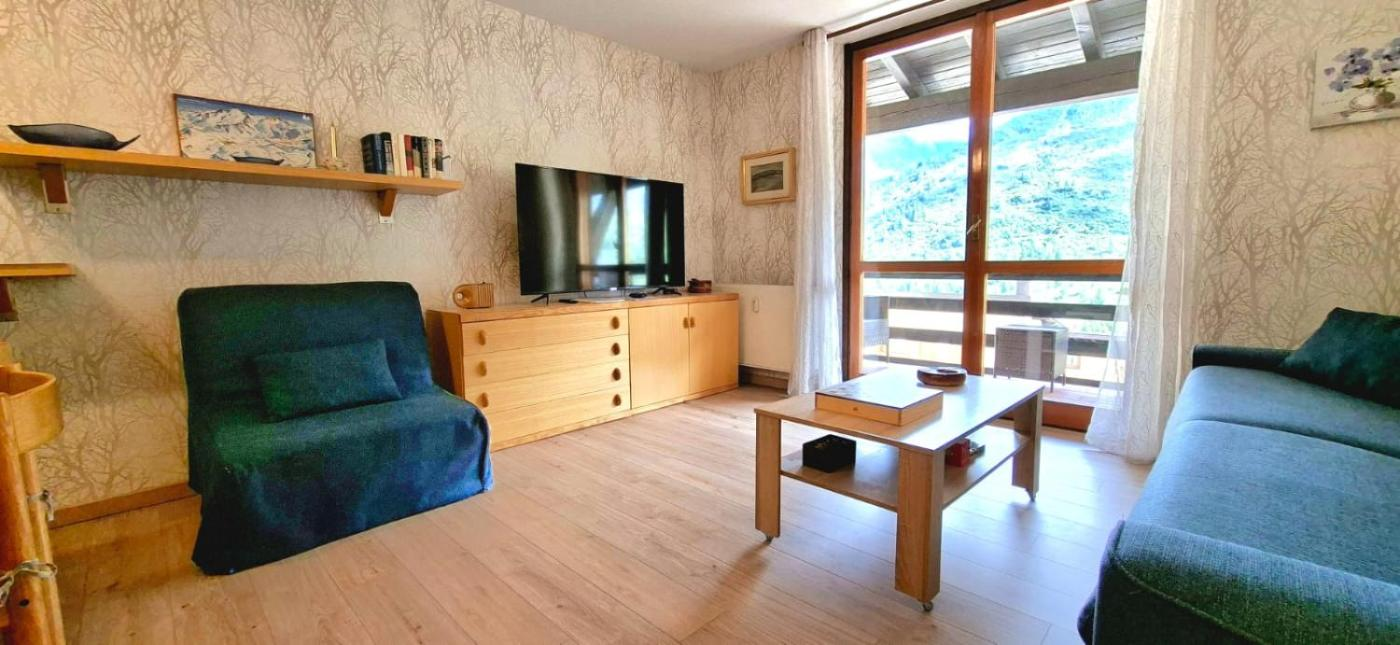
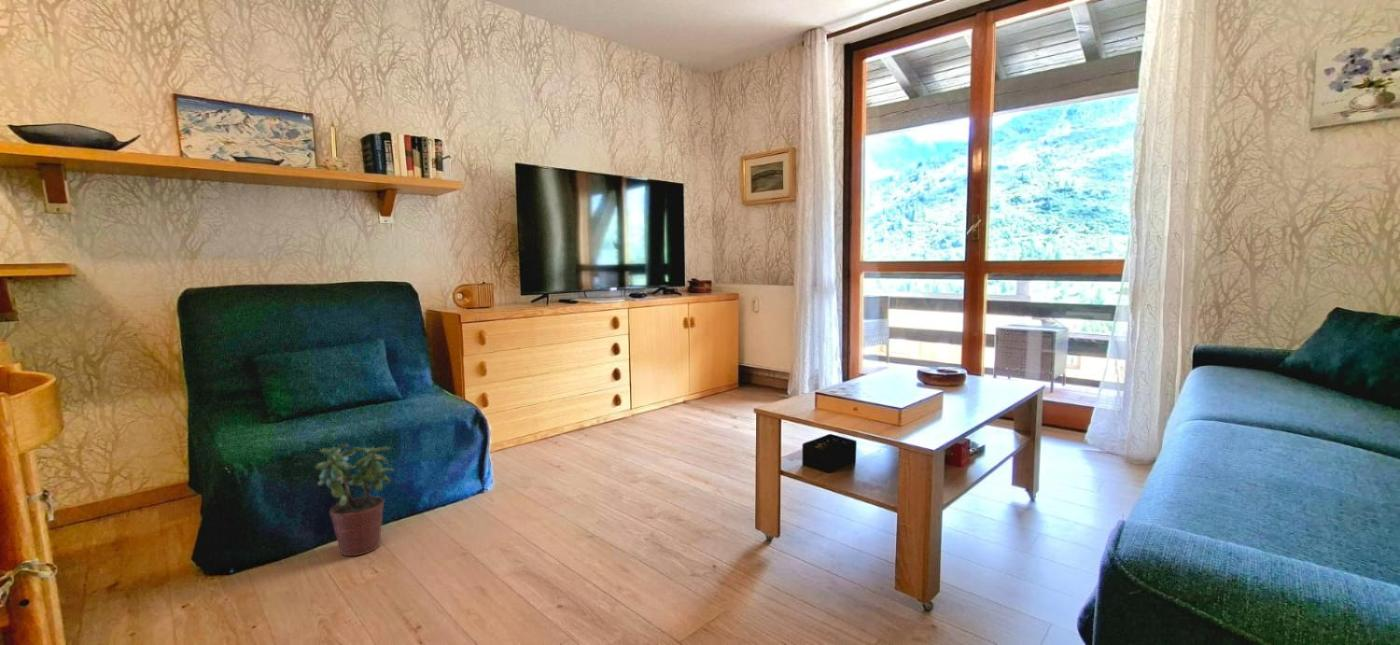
+ potted plant [314,443,396,557]
